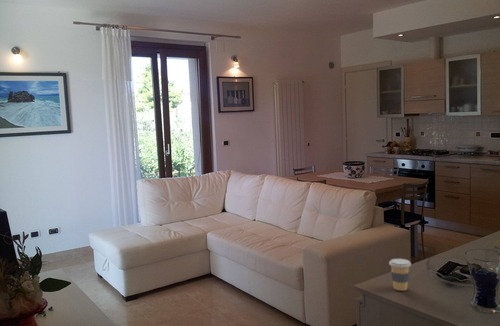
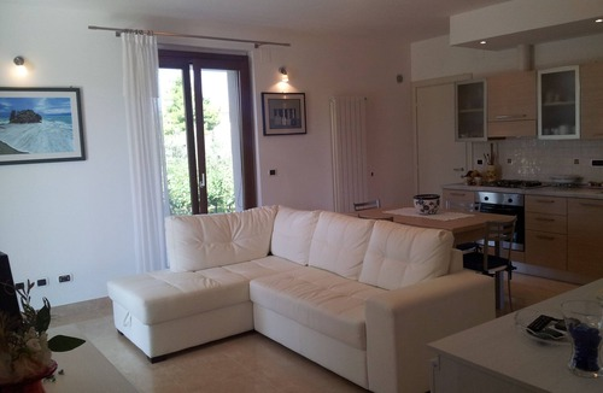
- coffee cup [388,258,412,292]
